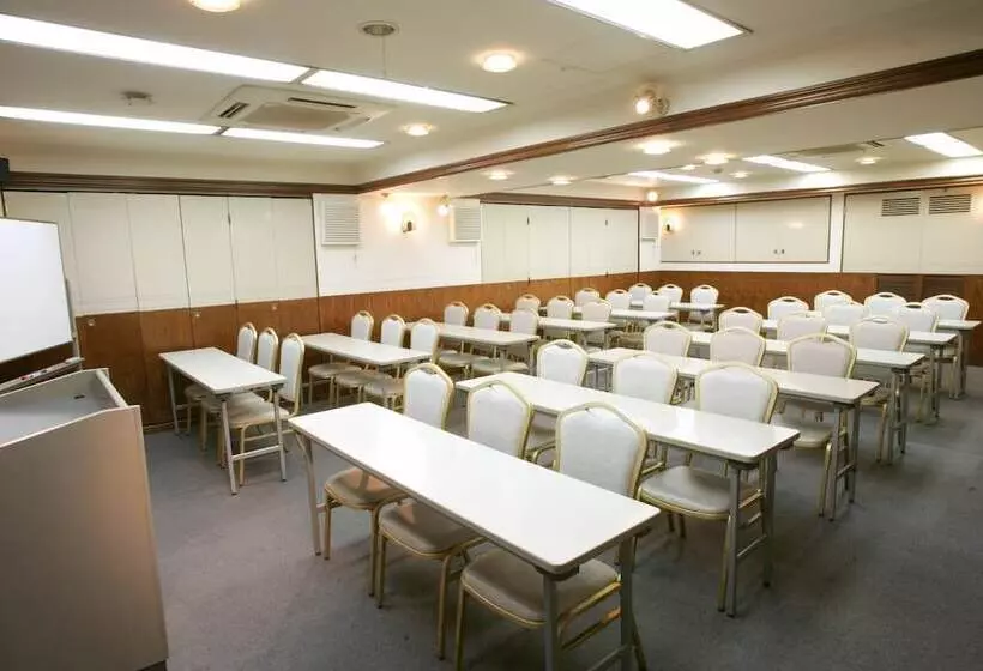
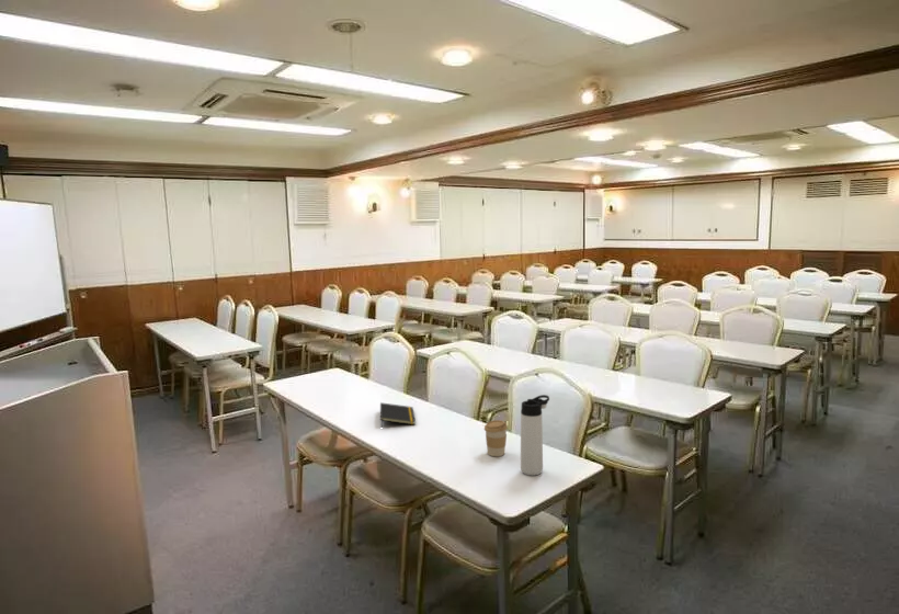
+ thermos bottle [520,394,550,477]
+ notepad [379,401,417,427]
+ coffee cup [483,419,509,457]
